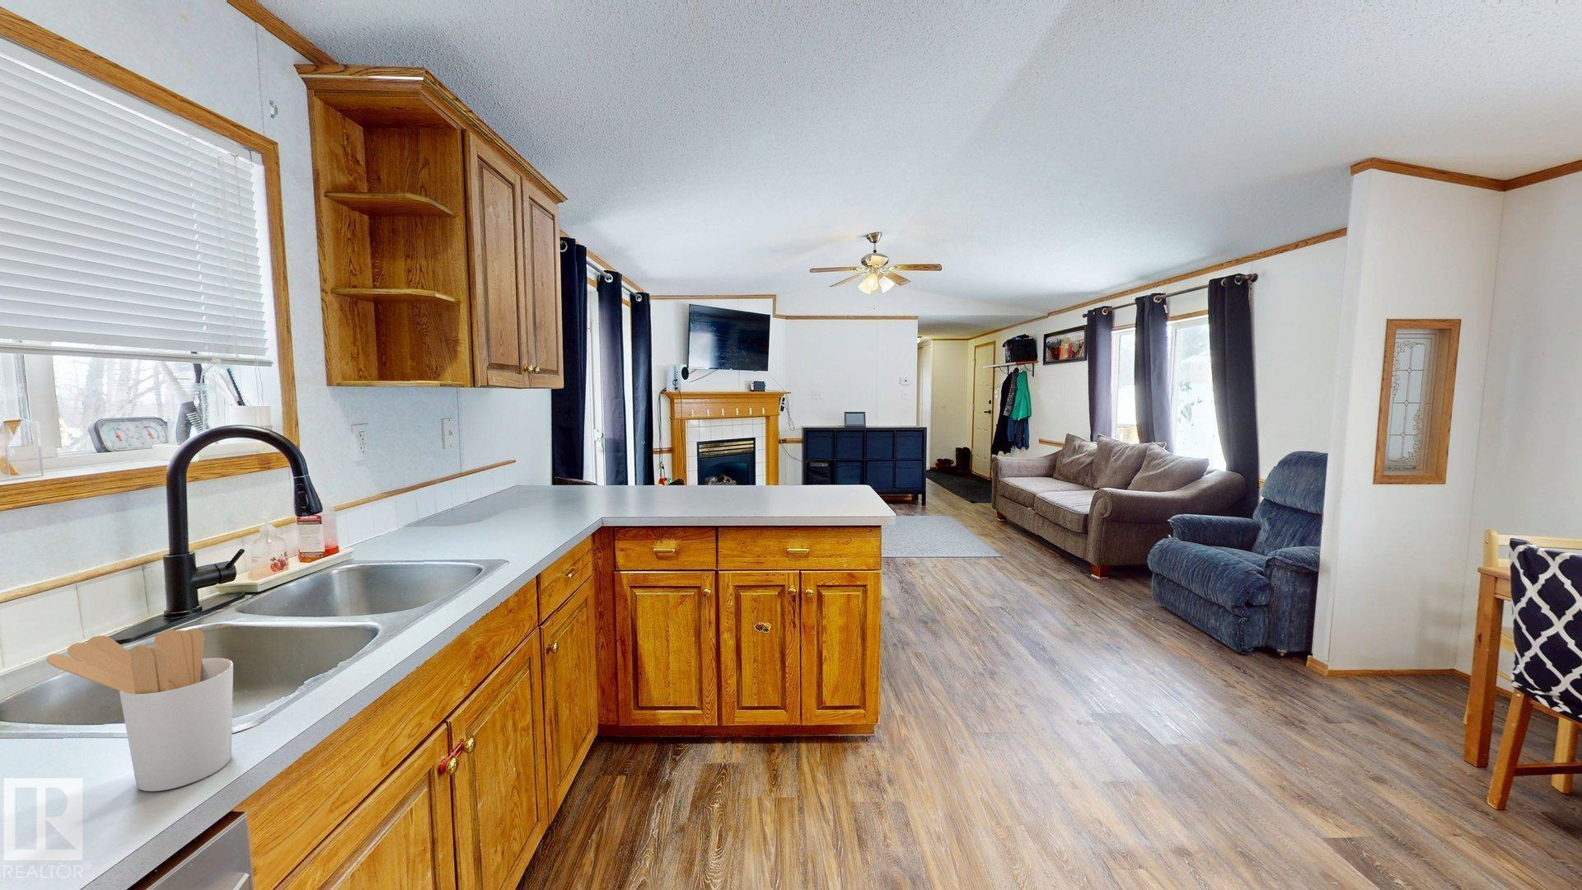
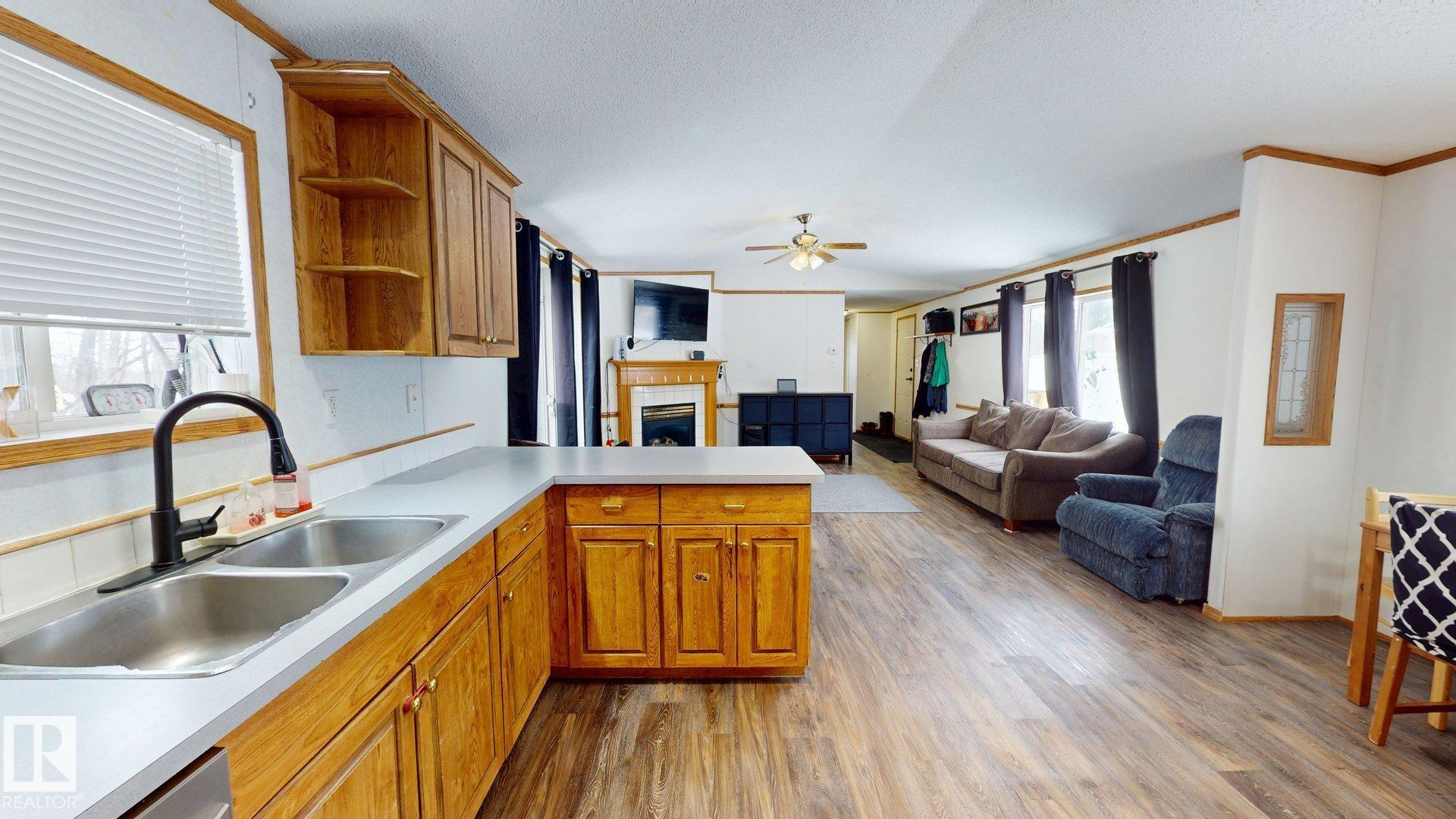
- utensil holder [46,628,234,792]
